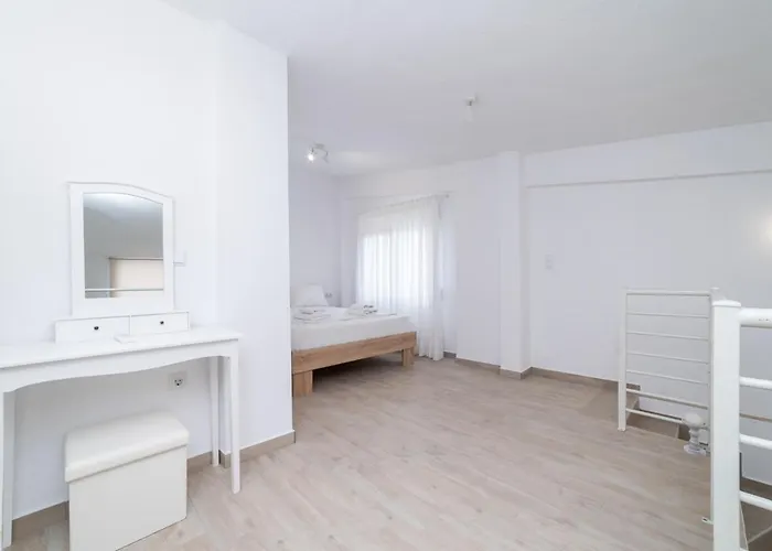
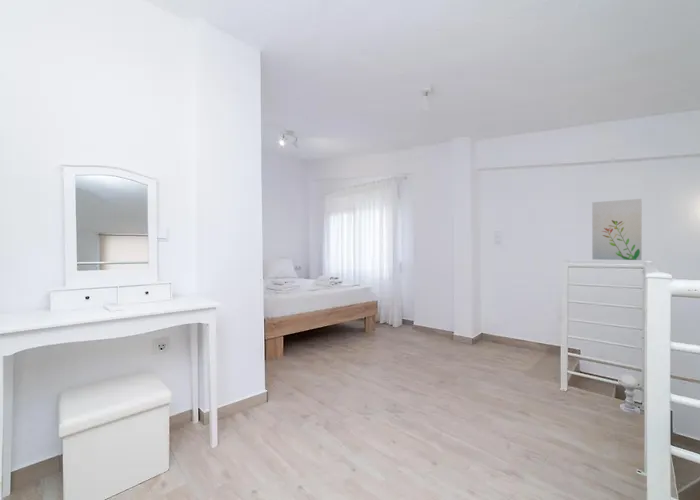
+ wall art [591,198,643,261]
